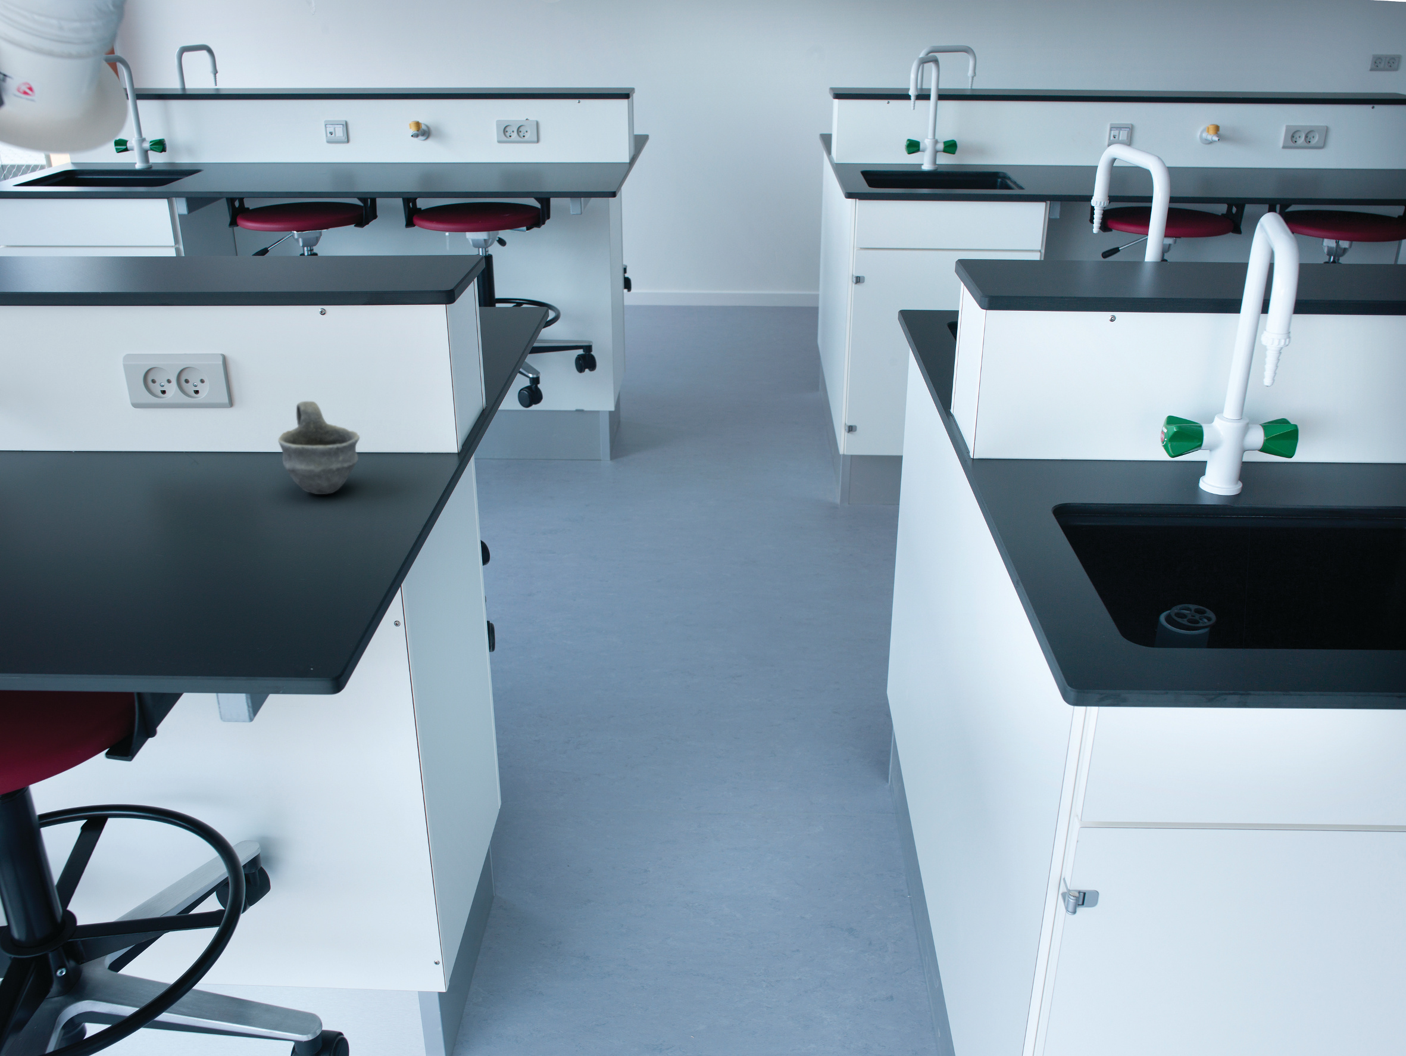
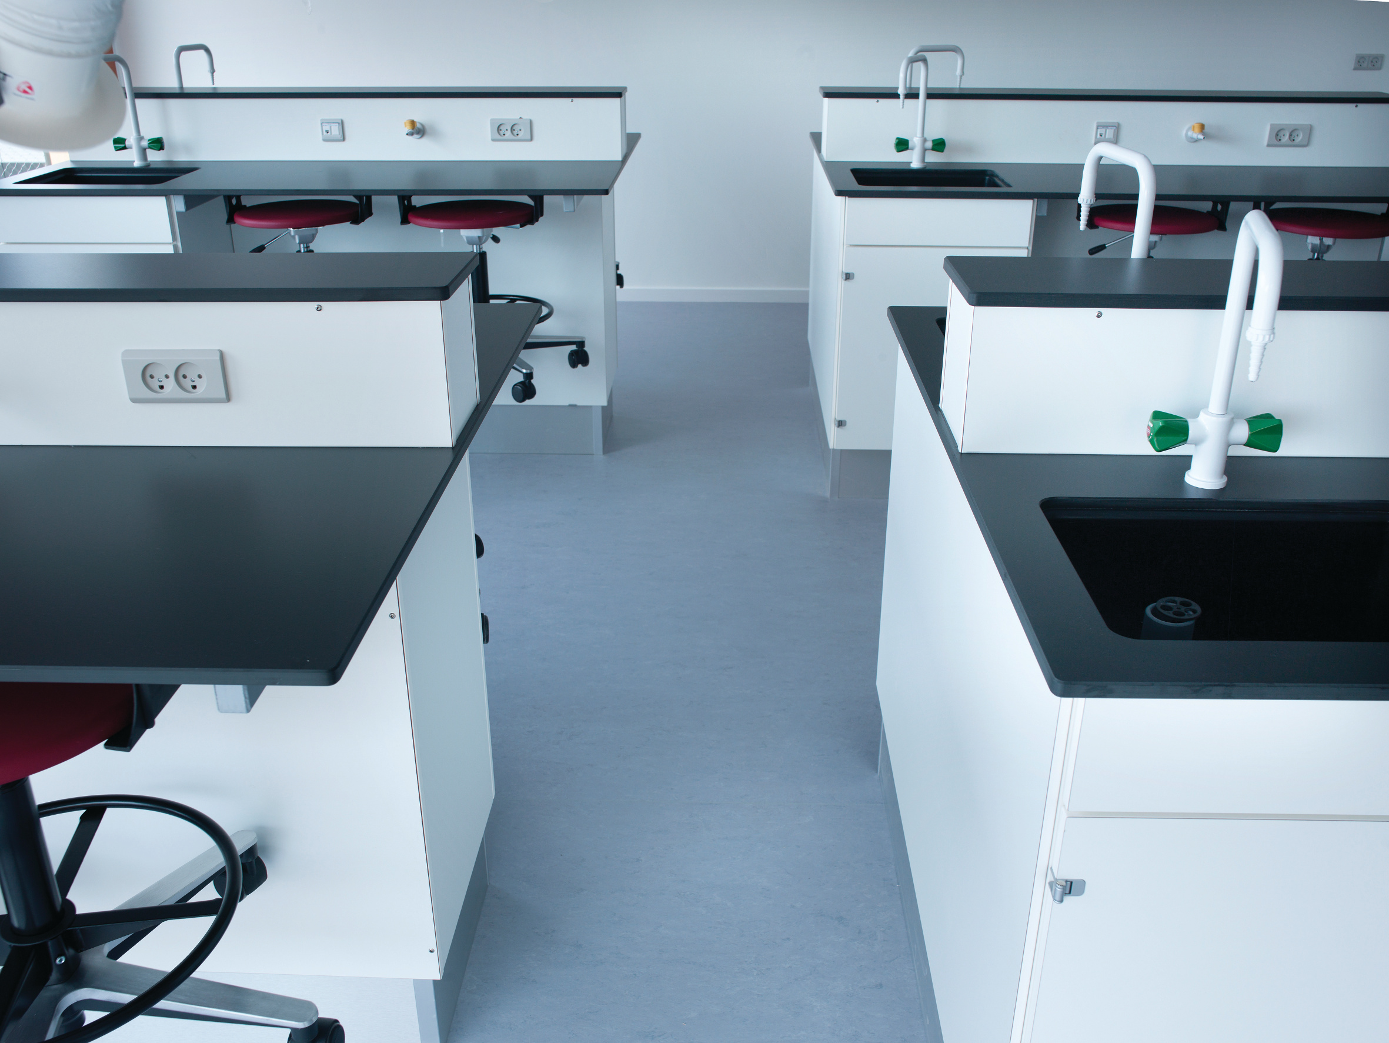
- cup [277,400,360,495]
